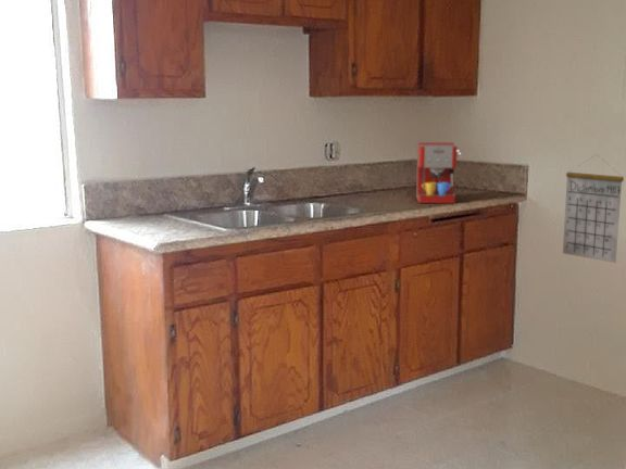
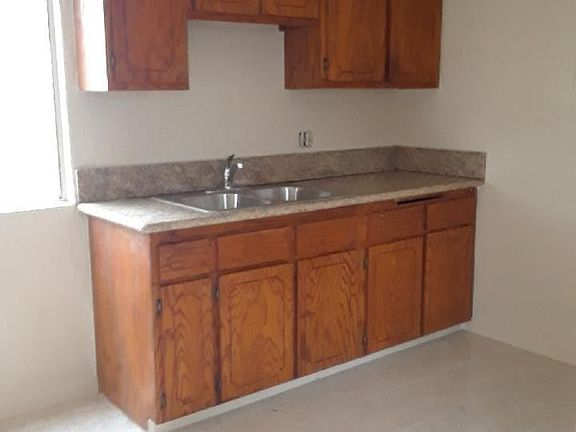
- calendar [562,153,625,264]
- coffee maker [415,141,462,204]
